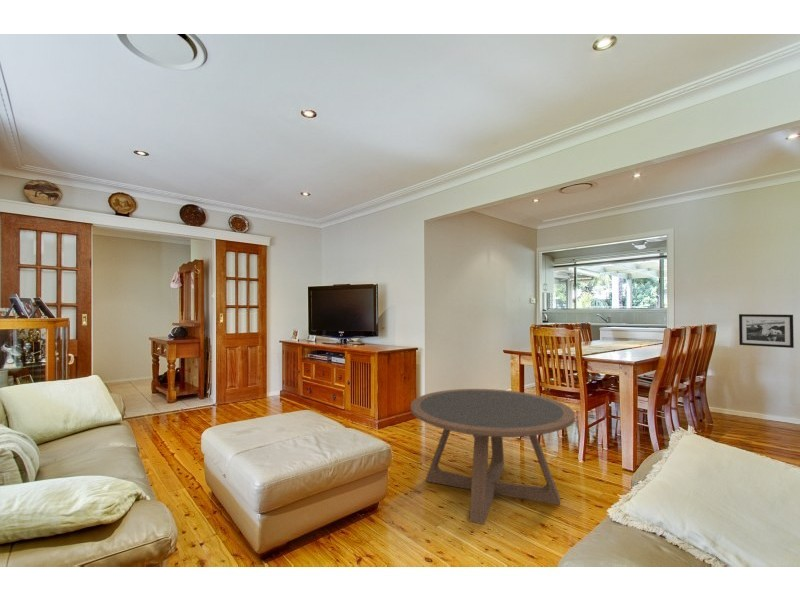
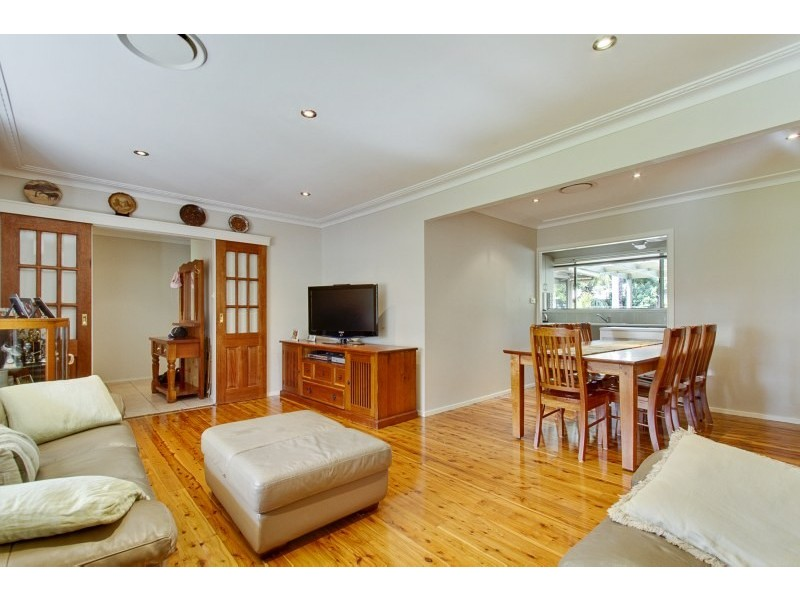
- picture frame [738,313,795,349]
- coffee table [410,388,576,526]
